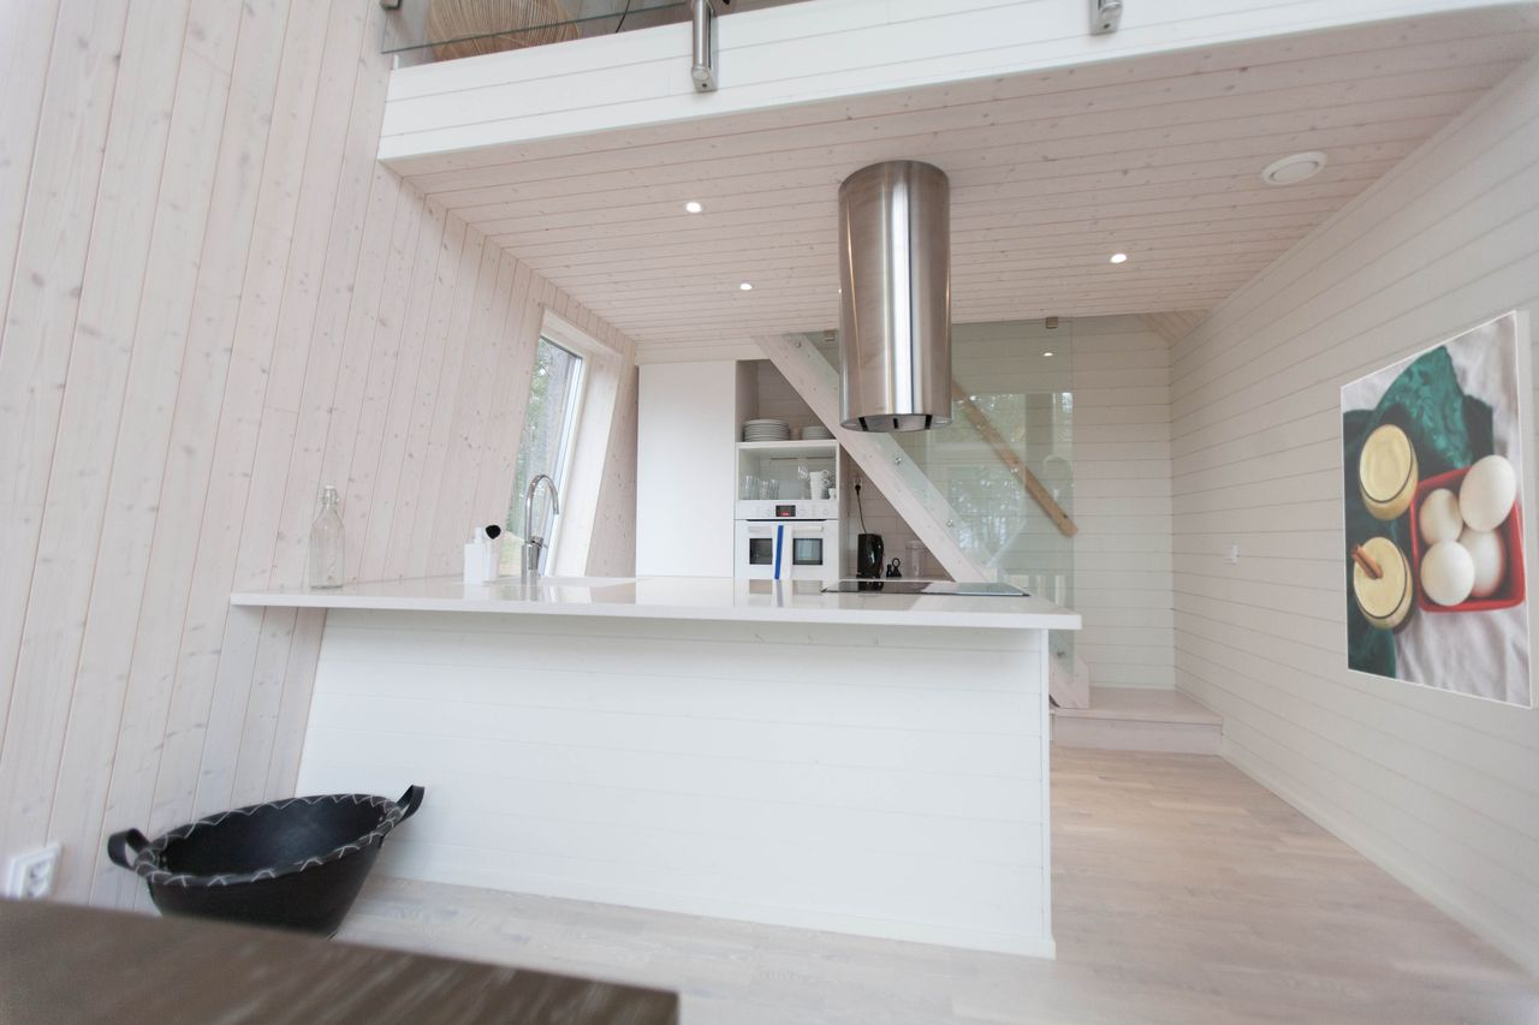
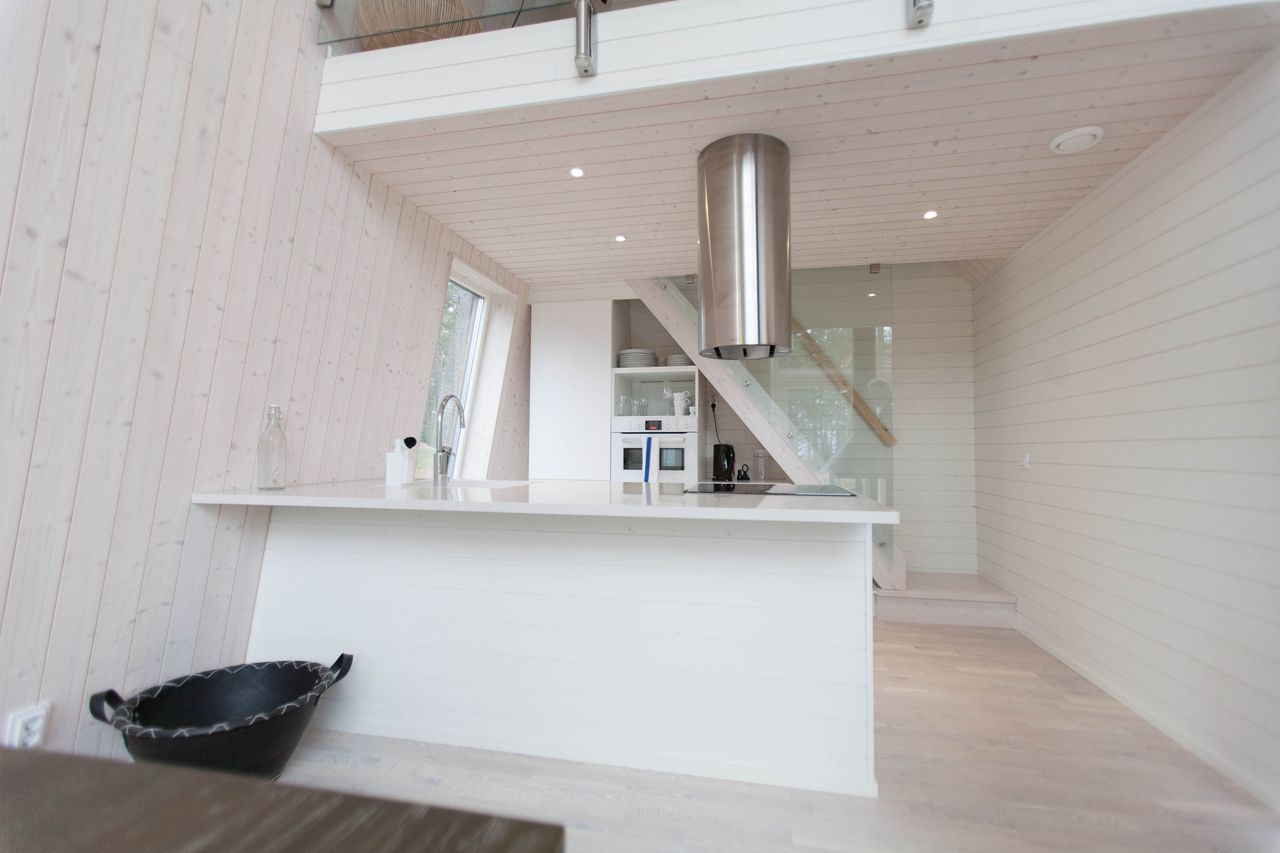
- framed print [1339,308,1539,711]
